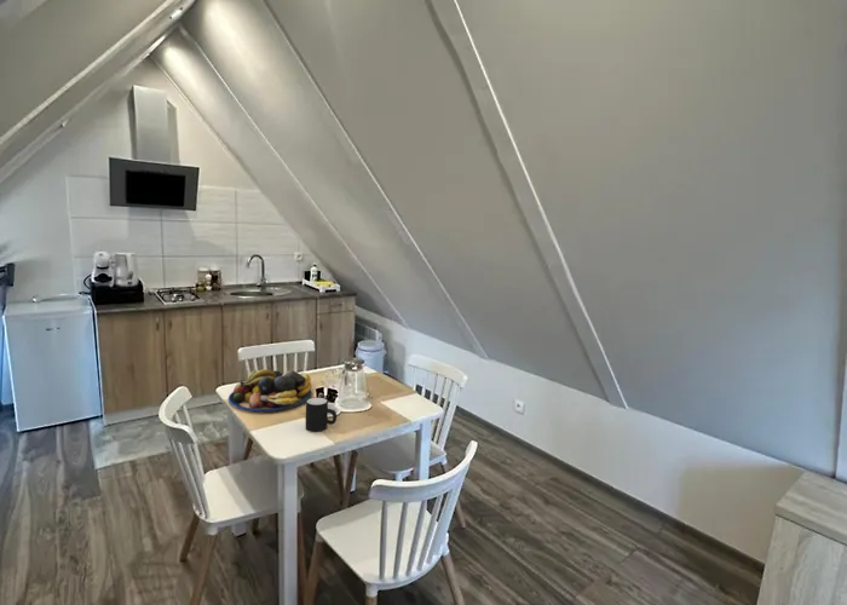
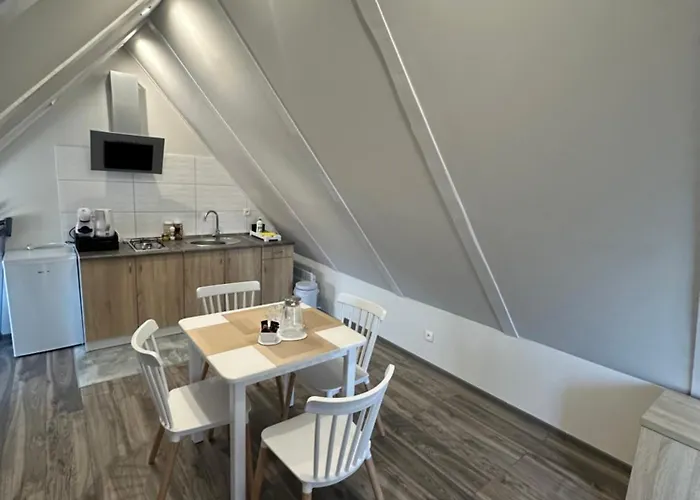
- fruit bowl [227,368,313,413]
- mug [305,396,338,433]
